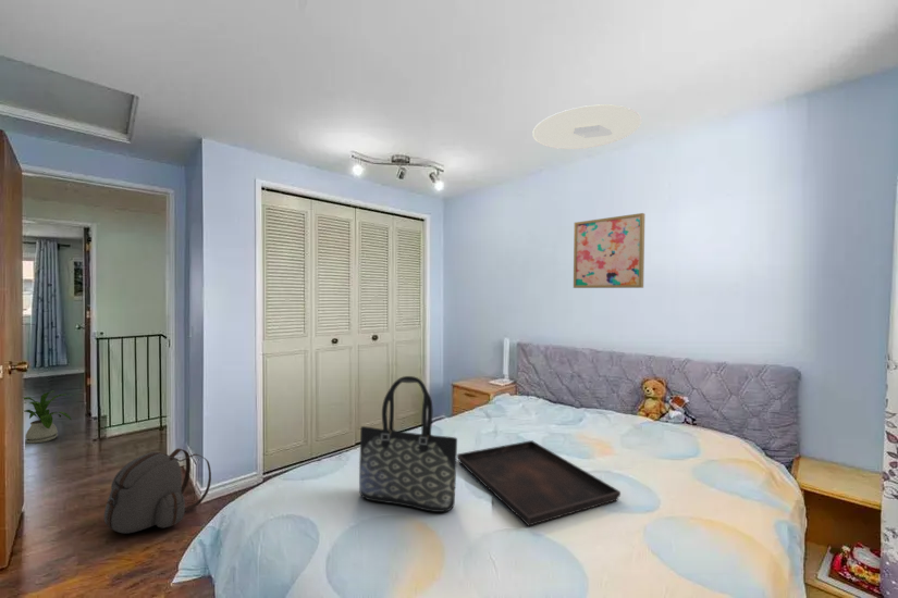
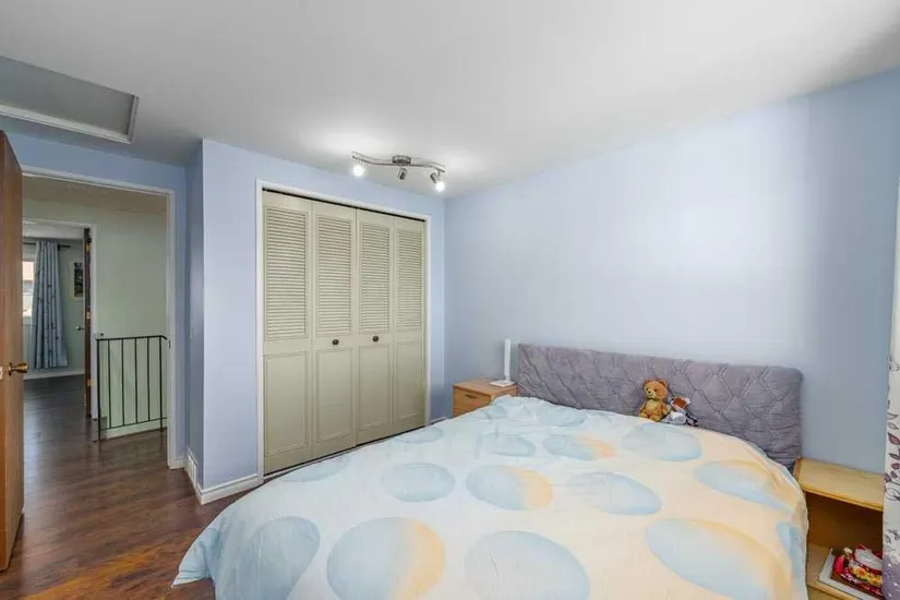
- wall art [573,212,645,289]
- ceiling light [532,103,643,150]
- backpack [103,448,212,534]
- tote bag [358,375,458,513]
- serving tray [456,439,622,527]
- house plant [23,390,75,445]
